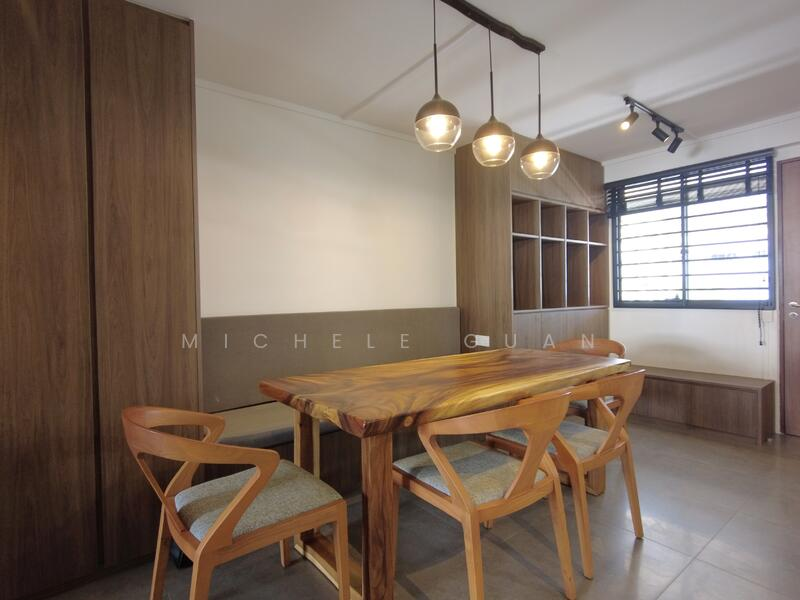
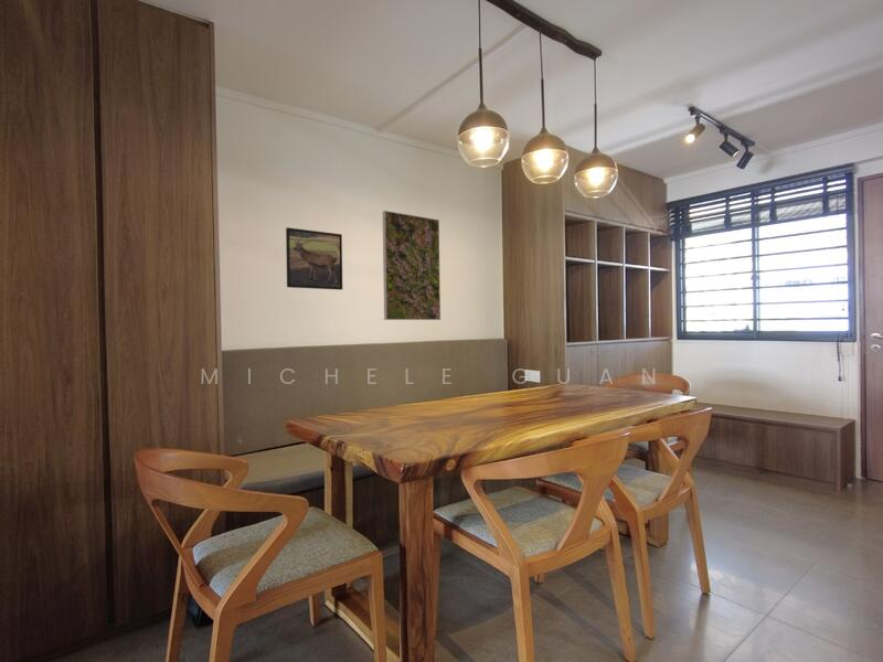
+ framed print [285,226,343,291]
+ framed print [382,210,442,321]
